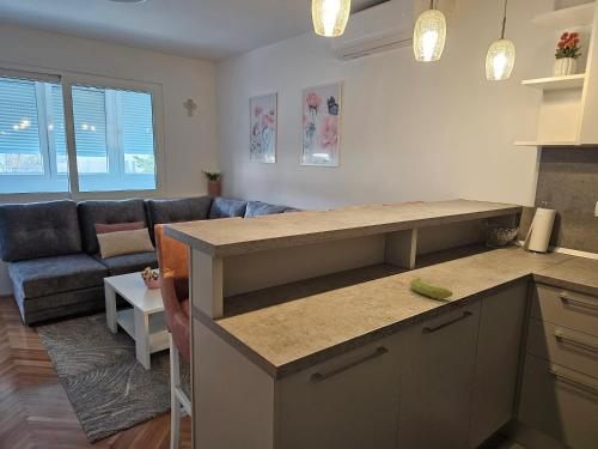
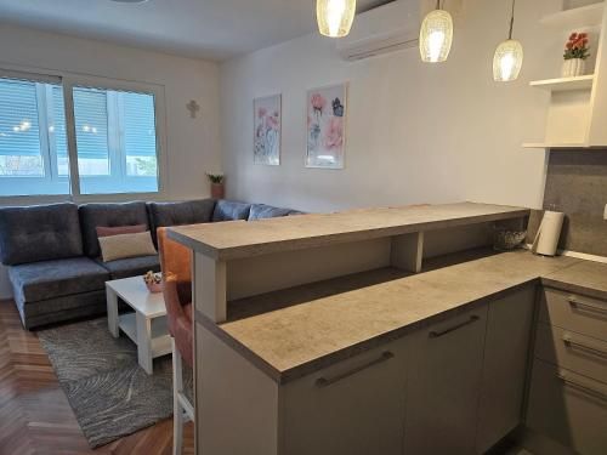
- fruit [409,277,453,299]
